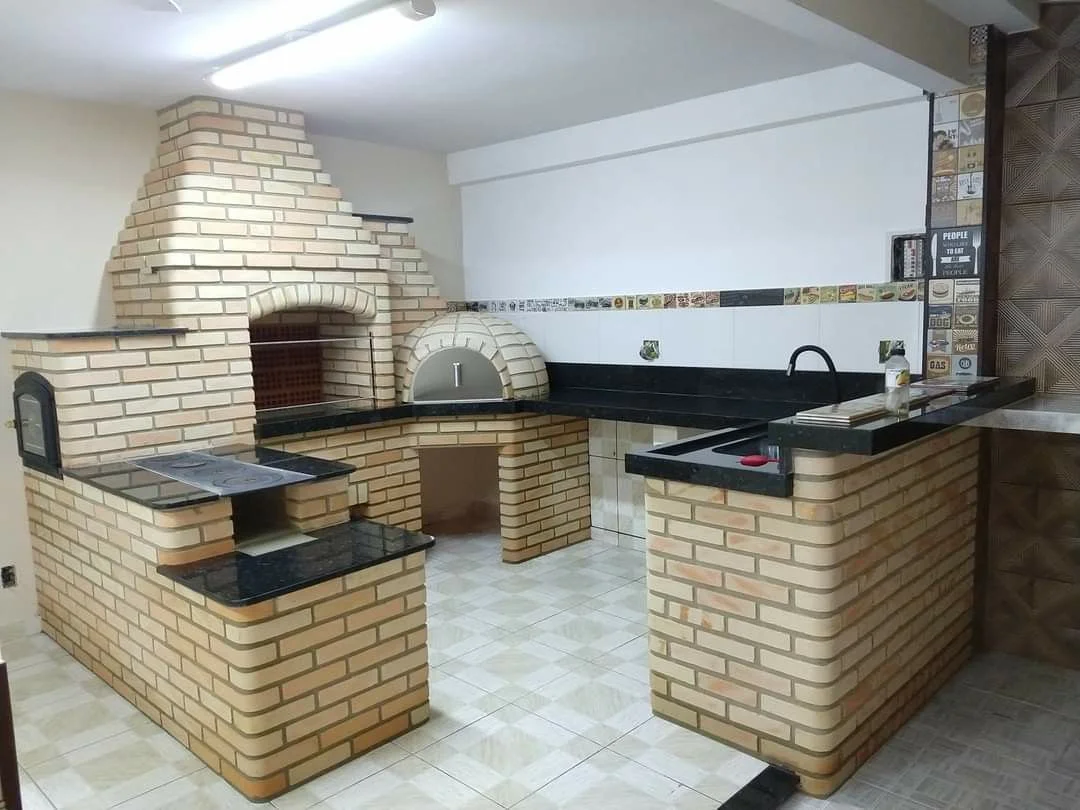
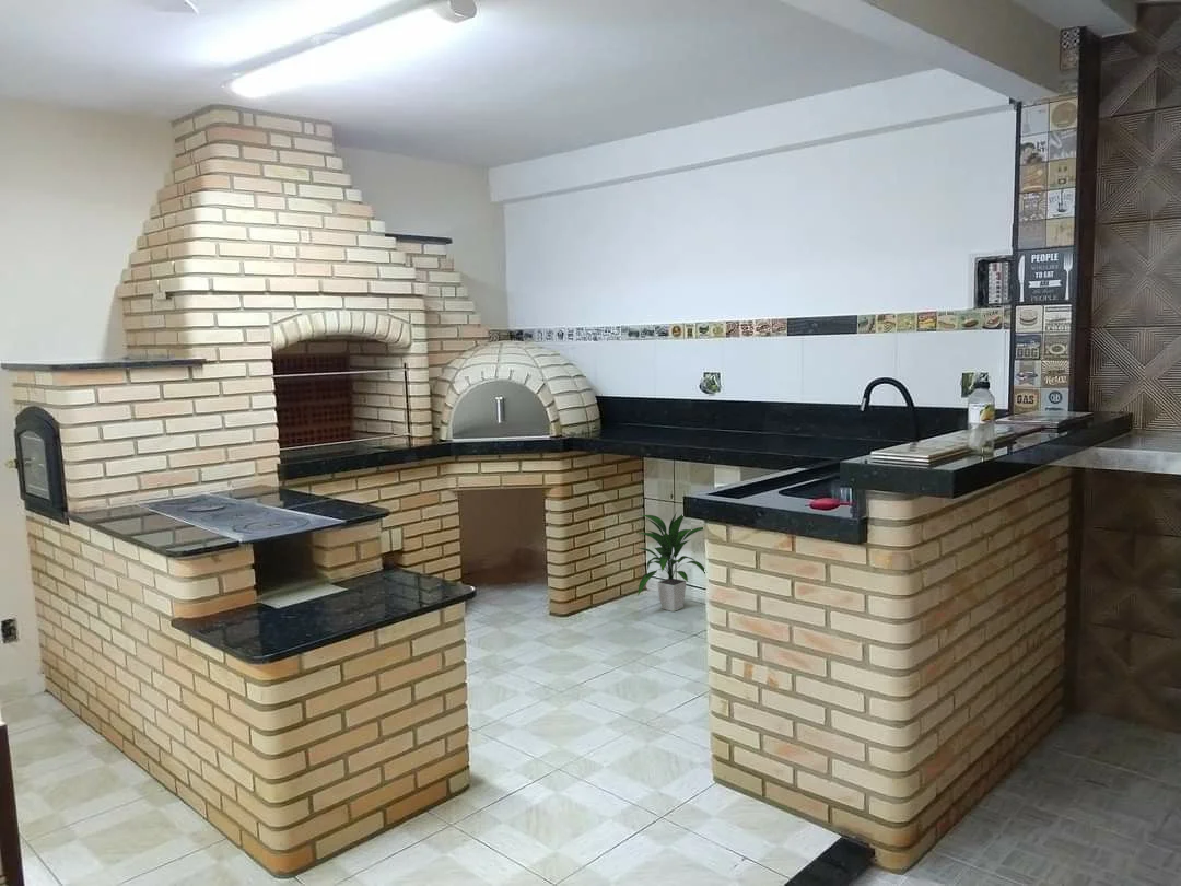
+ indoor plant [636,511,705,613]
